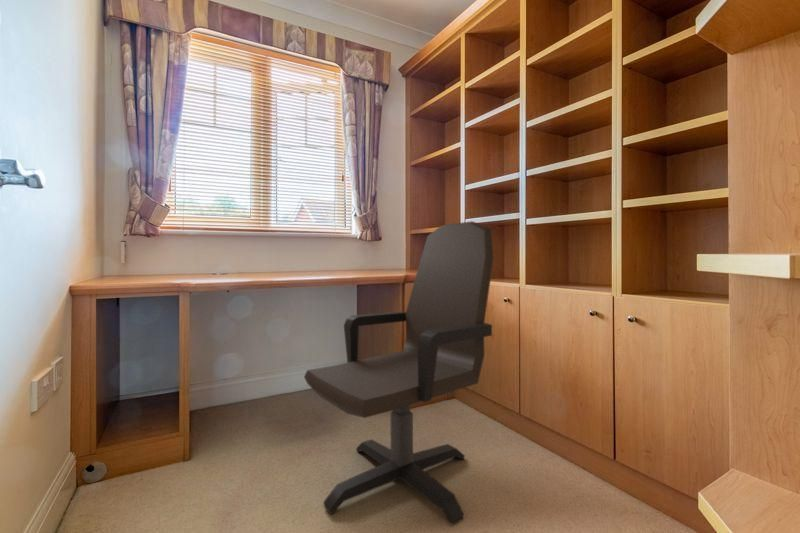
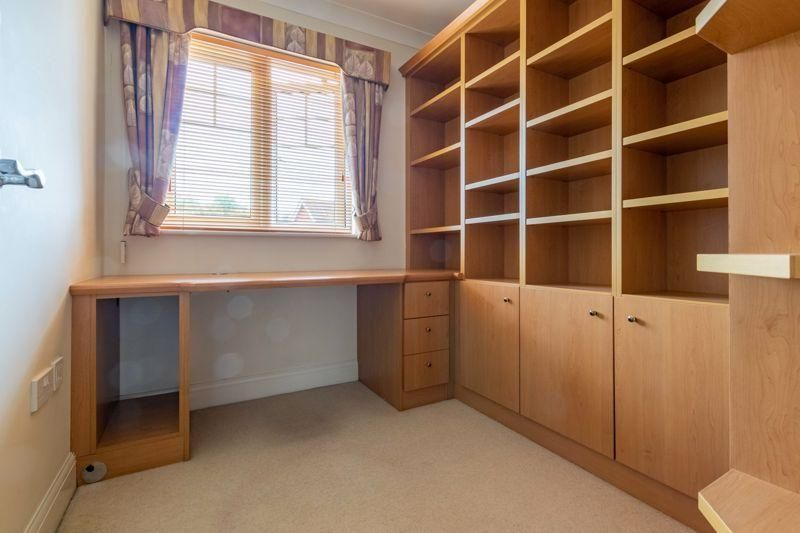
- office chair [303,220,495,526]
